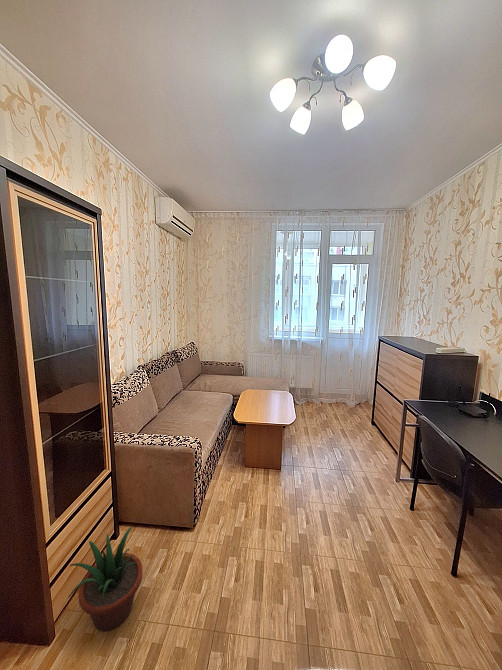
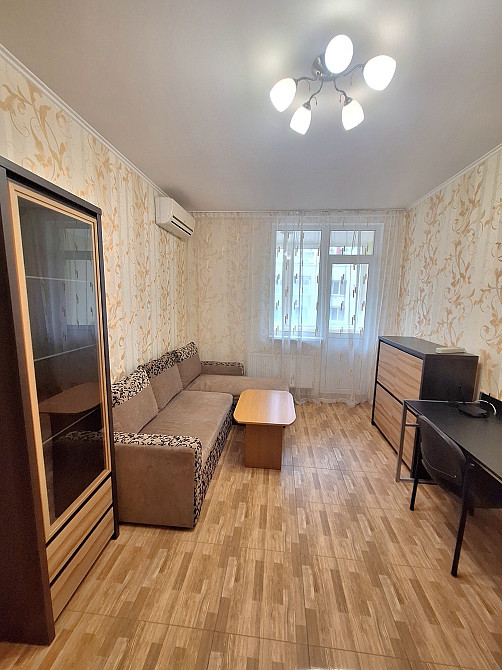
- potted plant [67,526,144,632]
